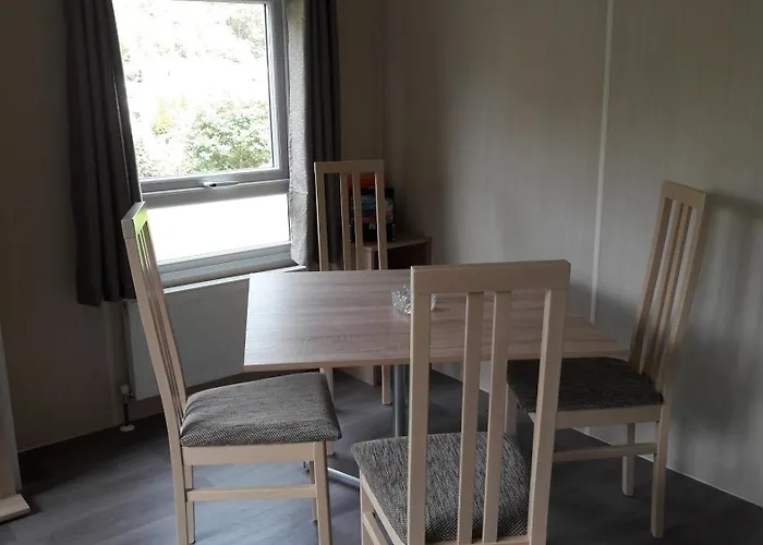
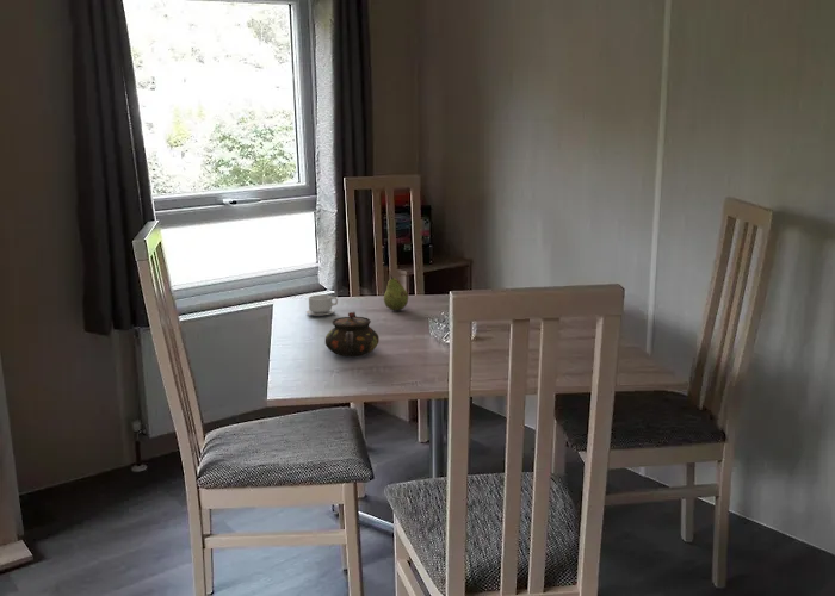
+ teacup [305,290,342,317]
+ fruit [383,273,409,311]
+ teapot [324,311,381,358]
